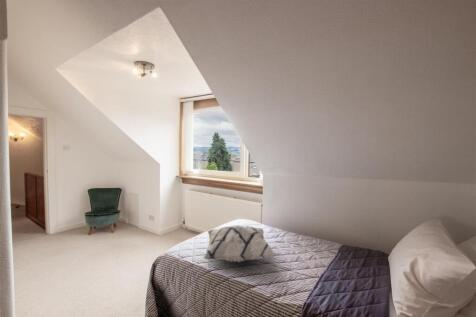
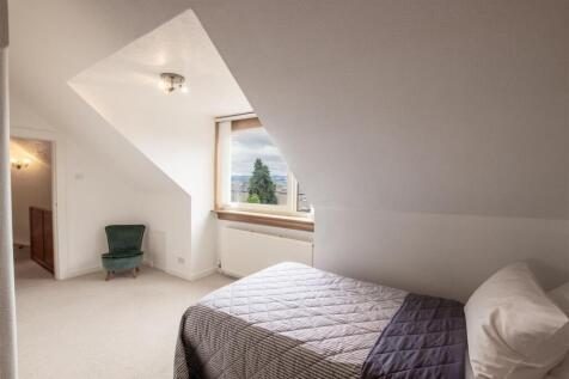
- decorative pillow [202,224,277,263]
